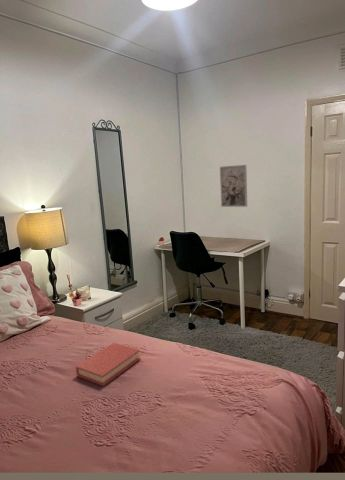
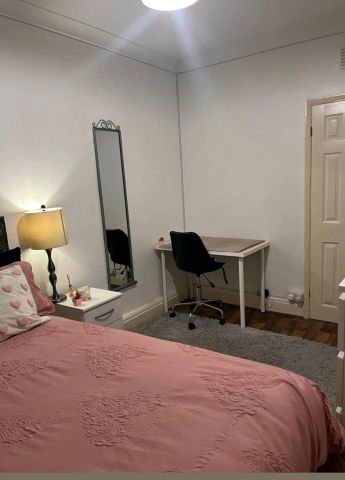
- wall art [219,164,248,208]
- book [75,342,141,387]
